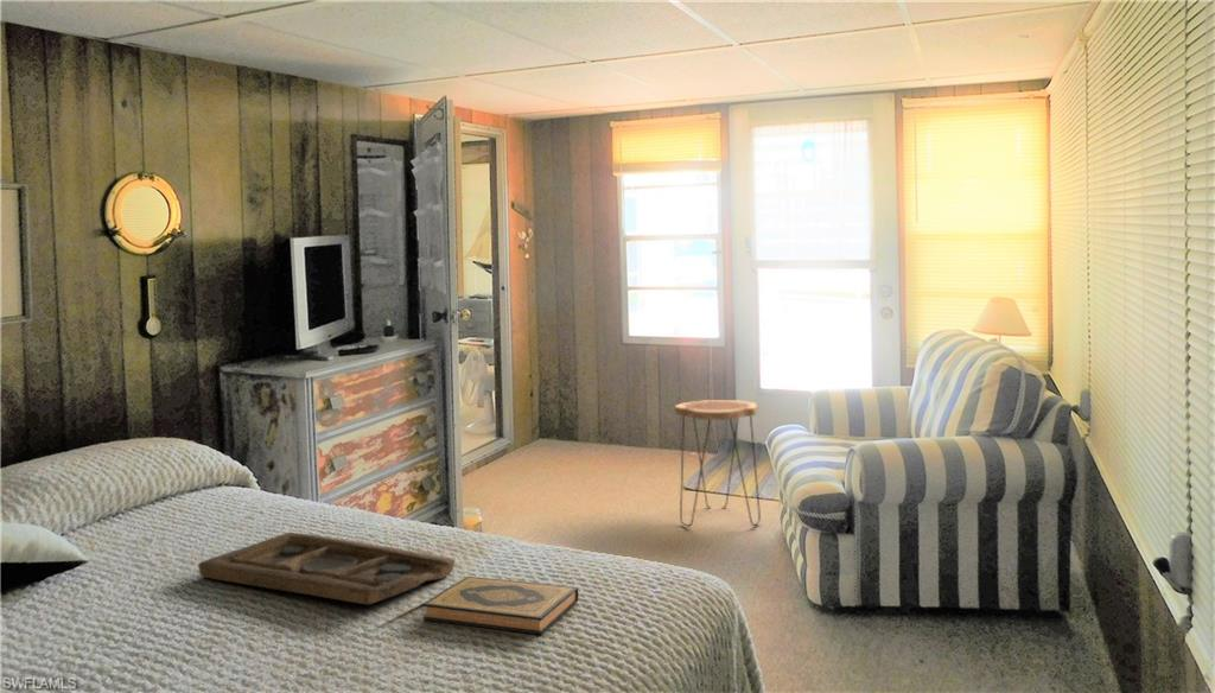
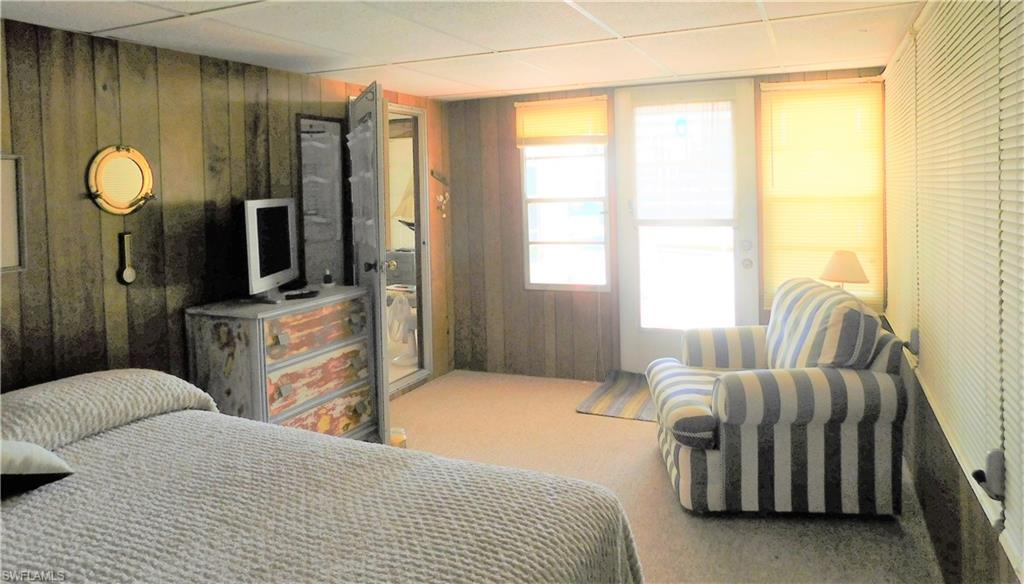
- decorative tray [197,532,456,605]
- side table [674,399,762,528]
- hardback book [421,576,579,635]
